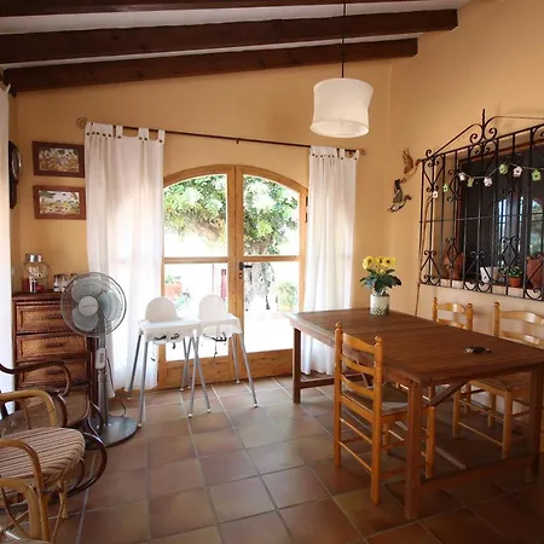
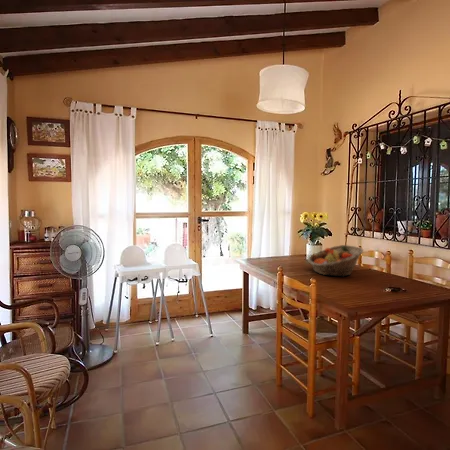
+ fruit basket [307,244,364,277]
